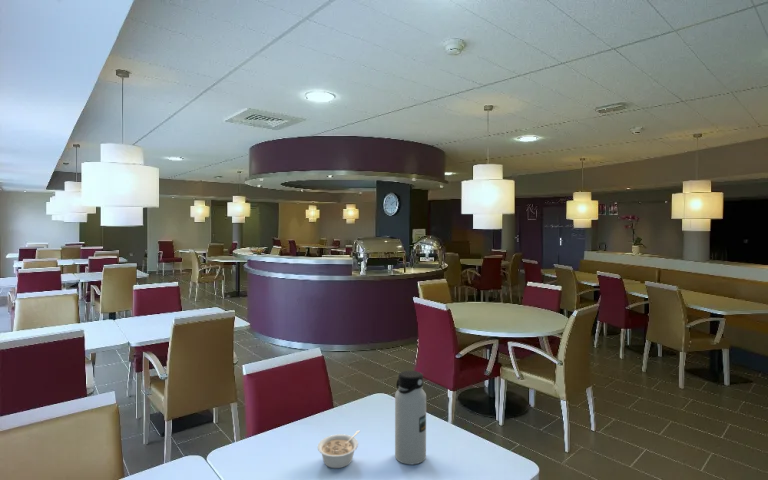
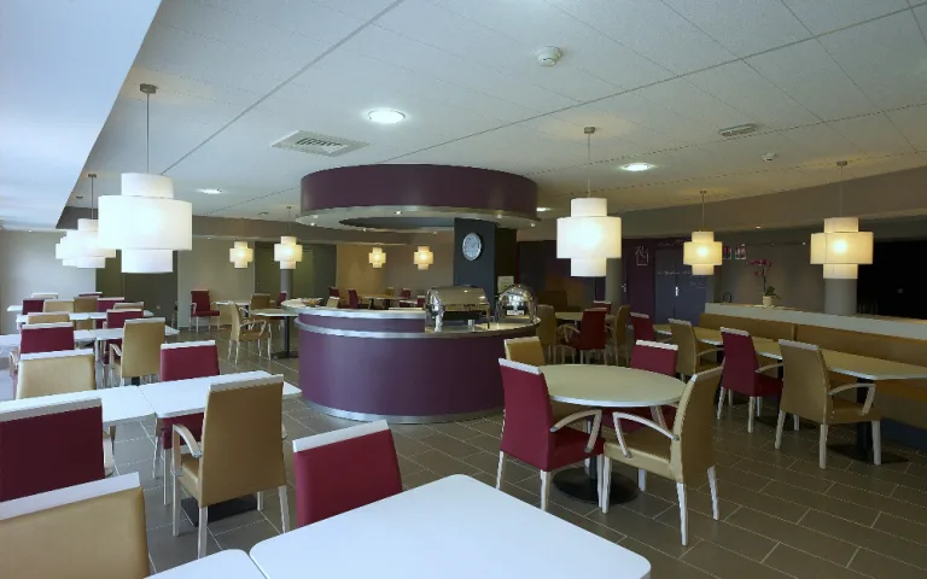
- legume [317,429,361,469]
- water bottle [394,370,427,465]
